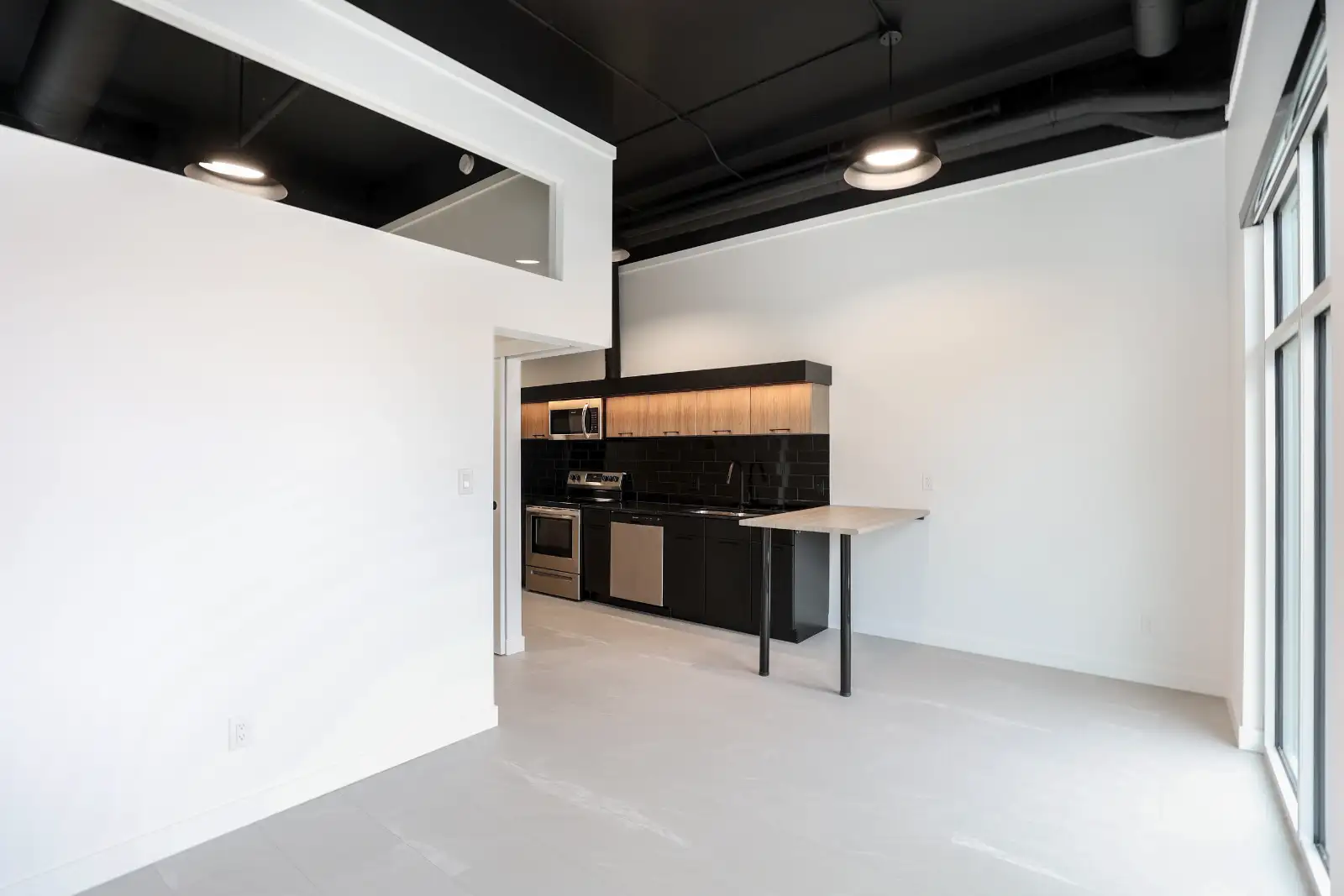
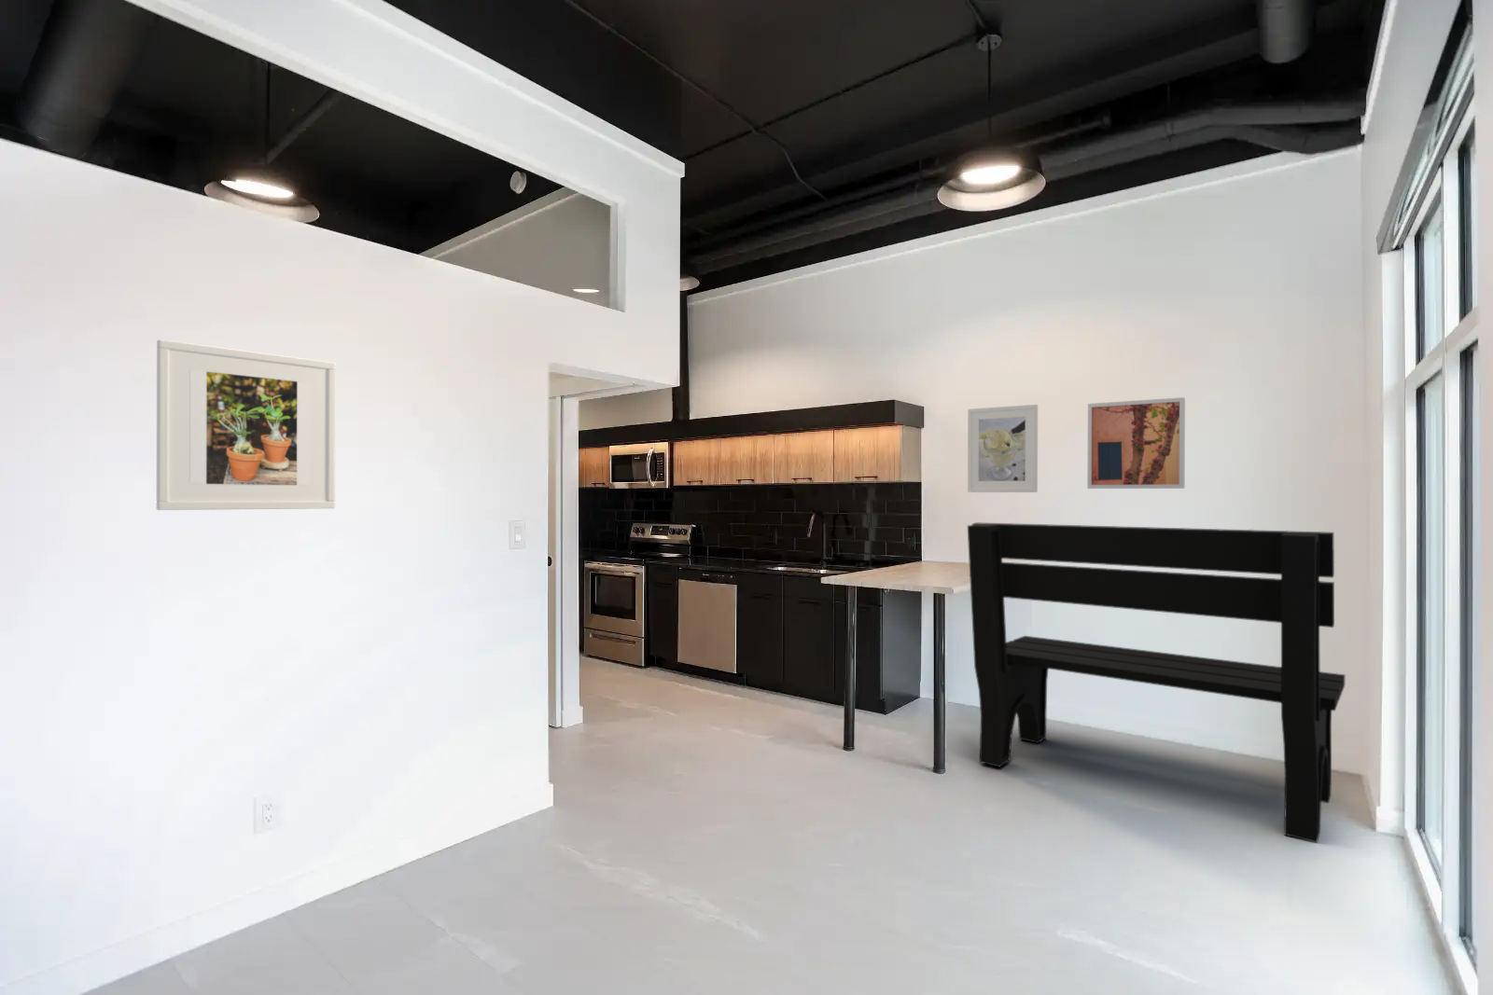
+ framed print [966,404,1039,493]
+ wall art [1086,396,1186,490]
+ bench [966,521,1345,844]
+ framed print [156,339,337,511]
